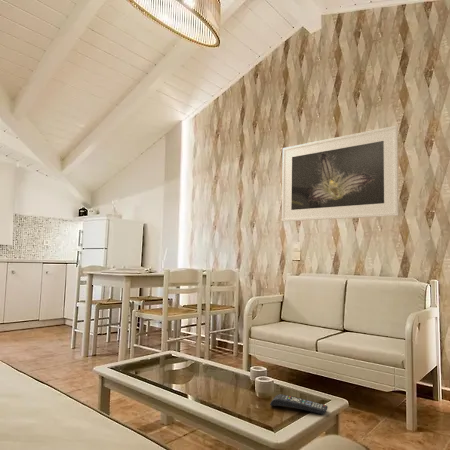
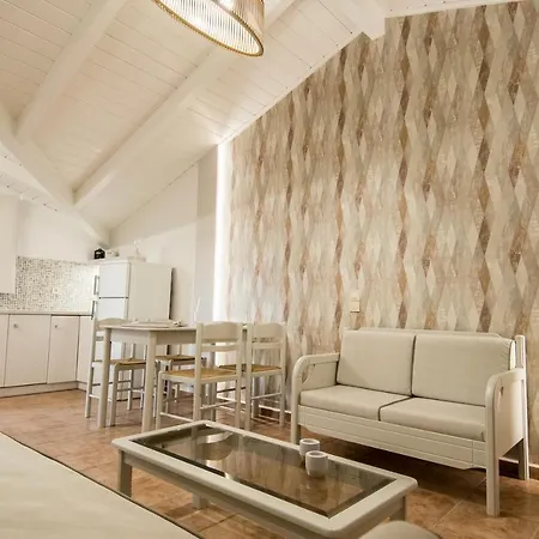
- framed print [281,125,400,222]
- remote control [269,393,329,415]
